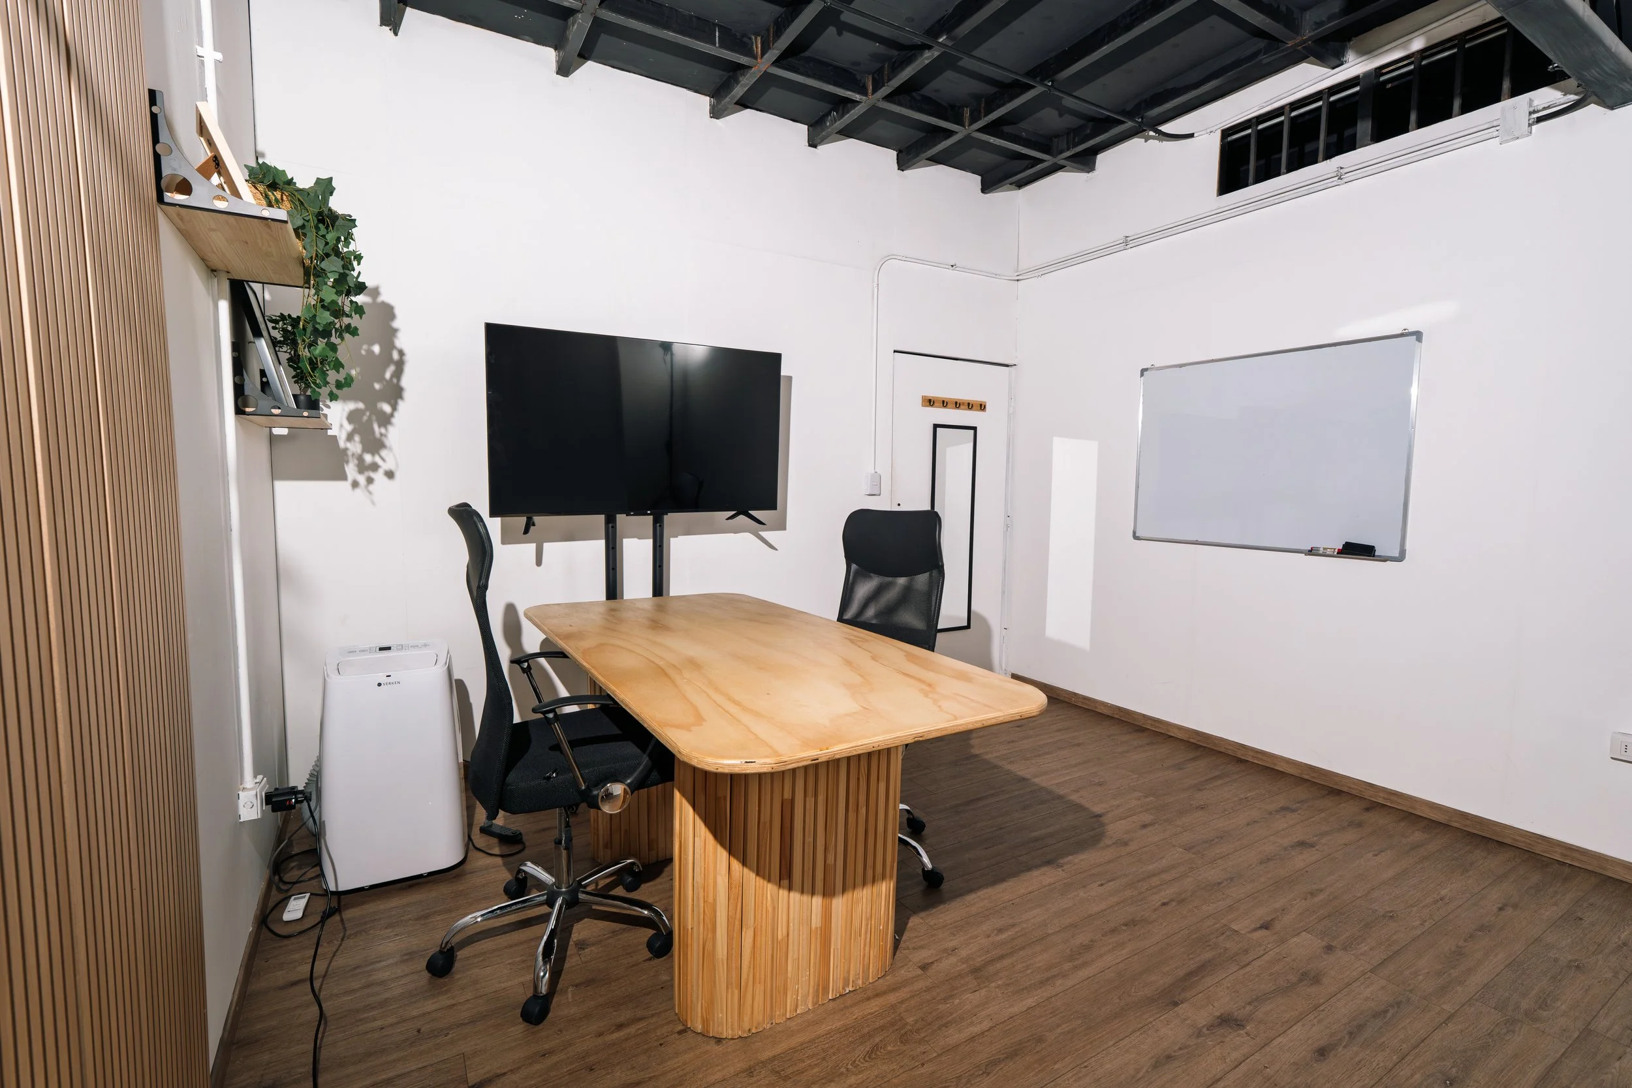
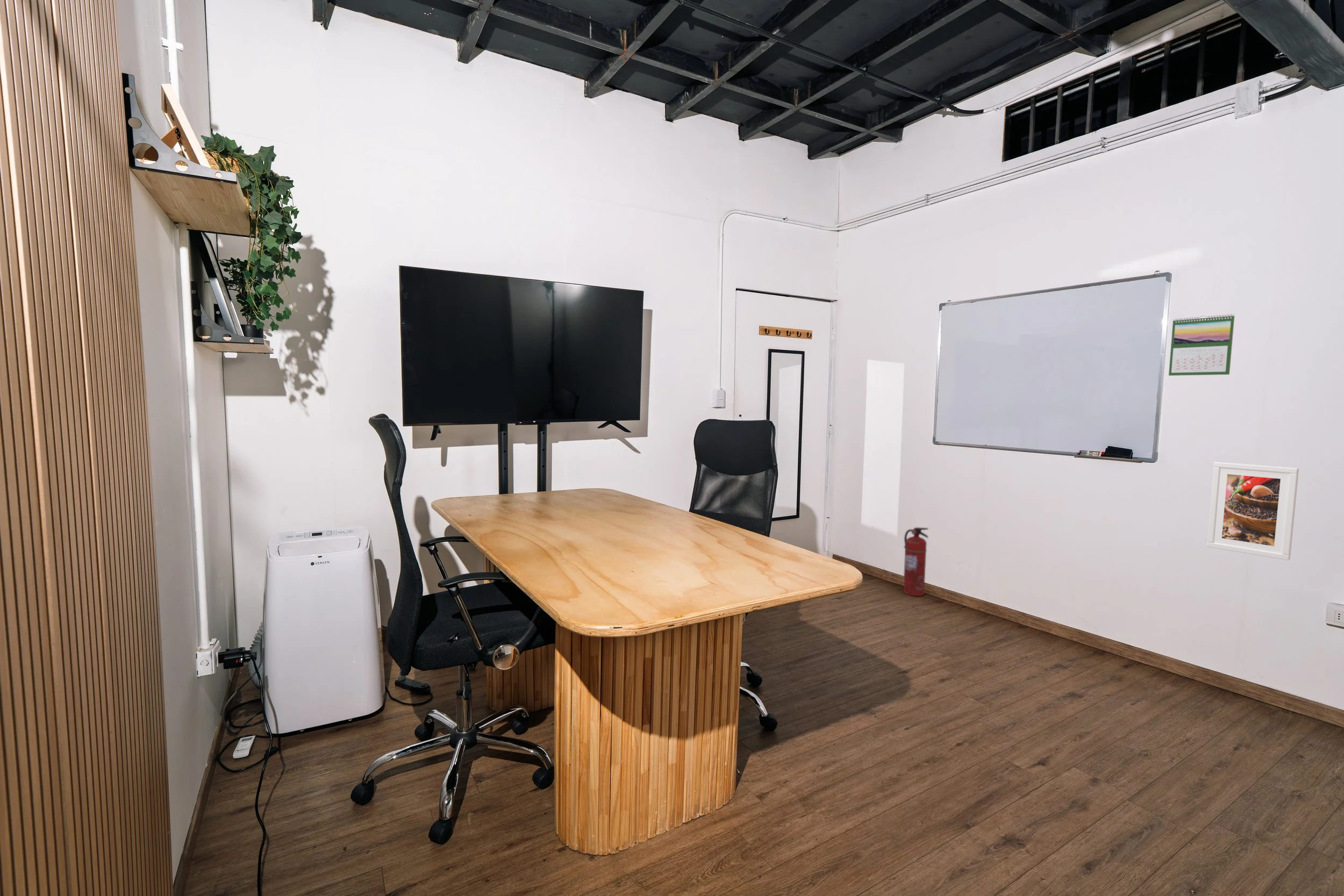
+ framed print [1206,461,1299,561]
+ calendar [1168,314,1235,376]
+ fire extinguisher [903,527,929,597]
